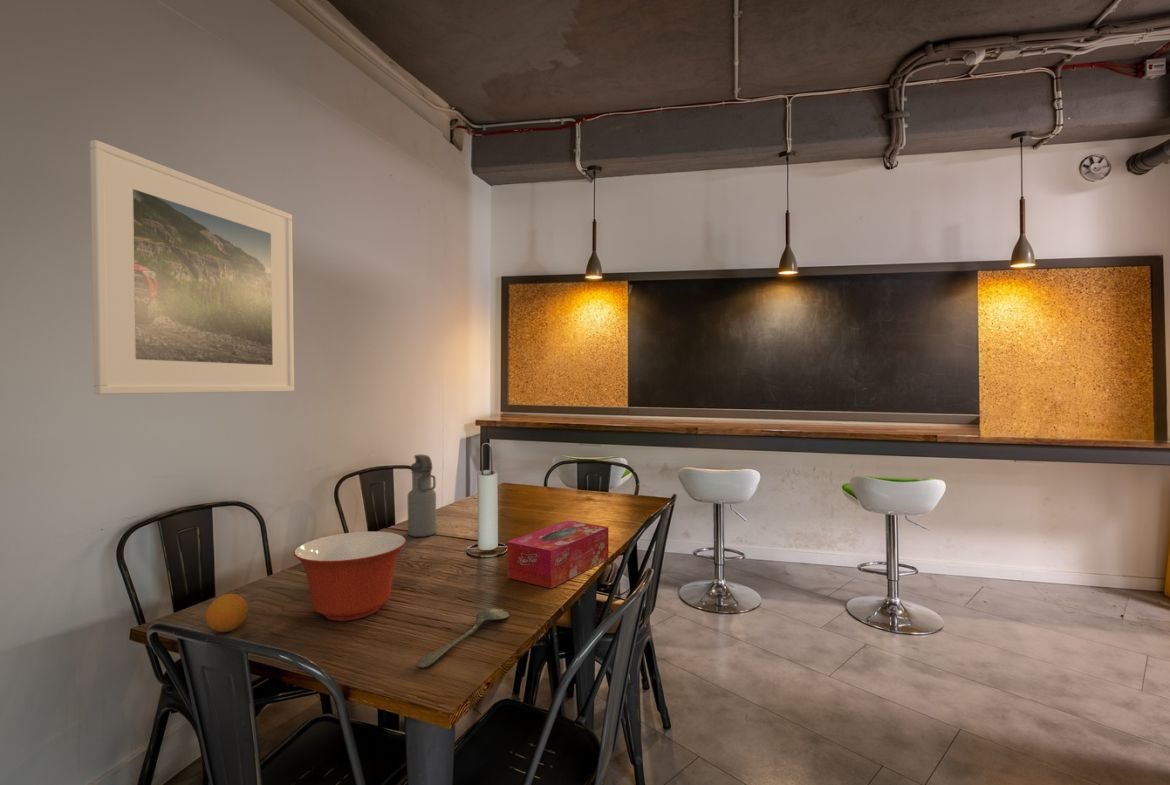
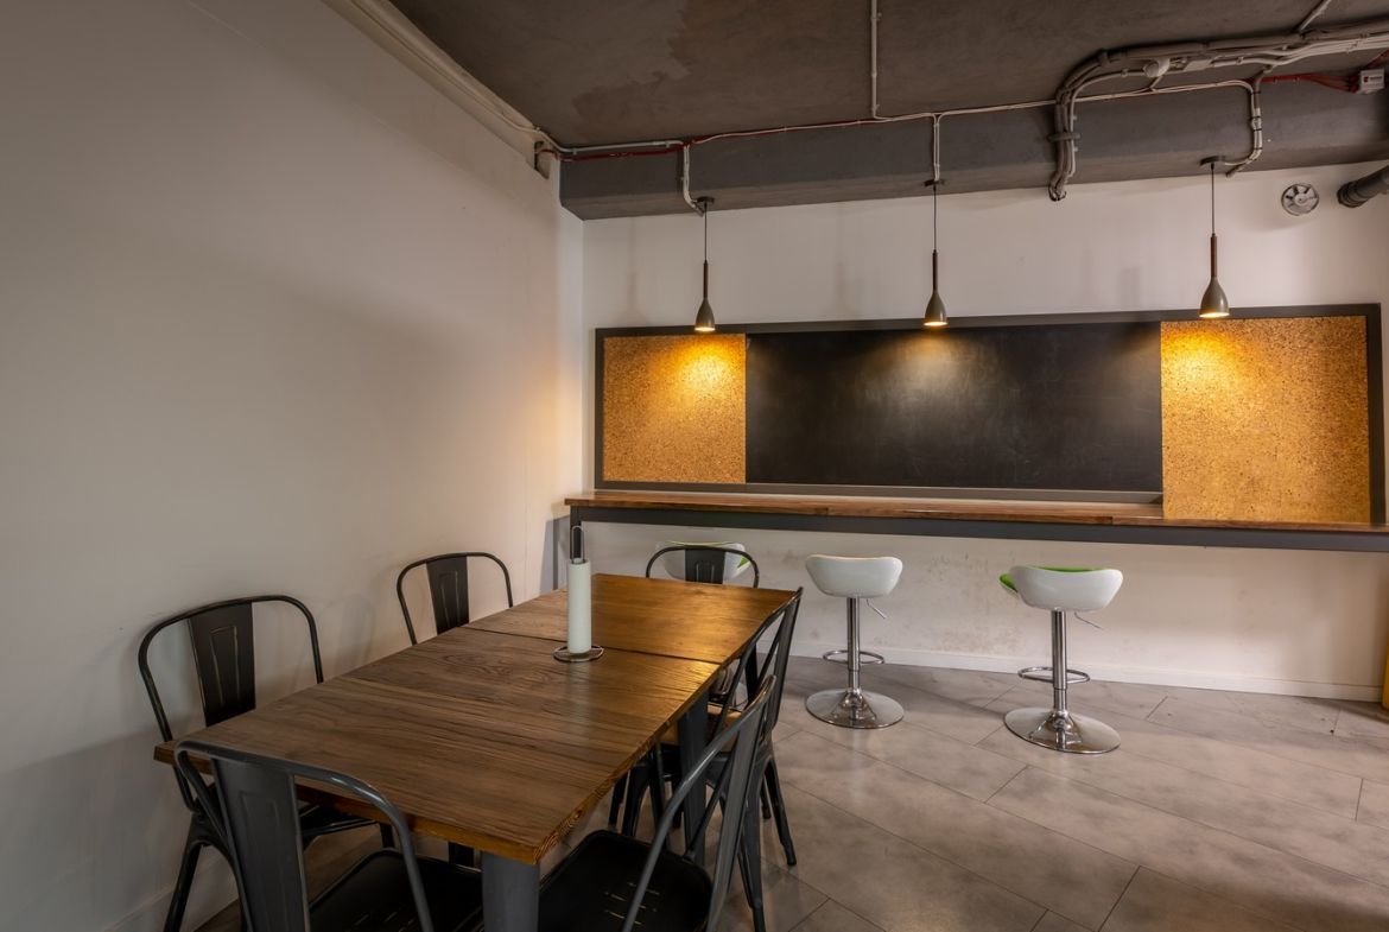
- mixing bowl [293,531,407,622]
- water bottle [407,454,437,538]
- spoon [416,607,511,669]
- tissue box [506,520,610,589]
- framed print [89,139,295,395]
- fruit [205,593,249,633]
